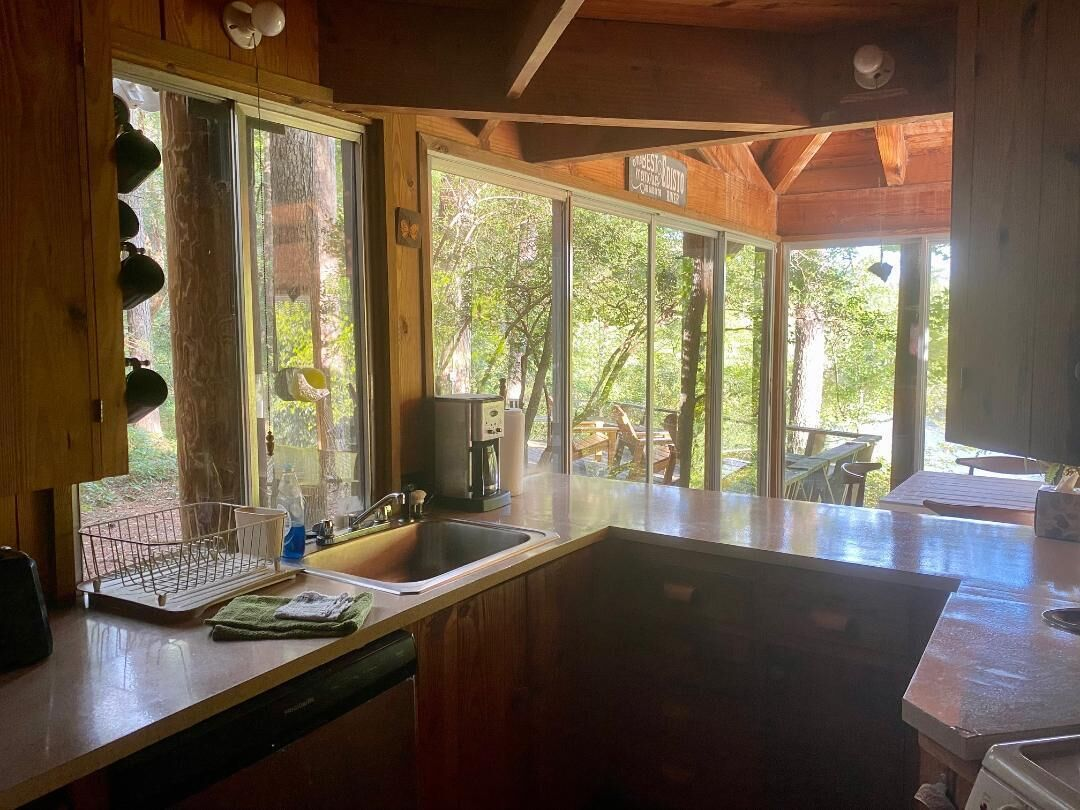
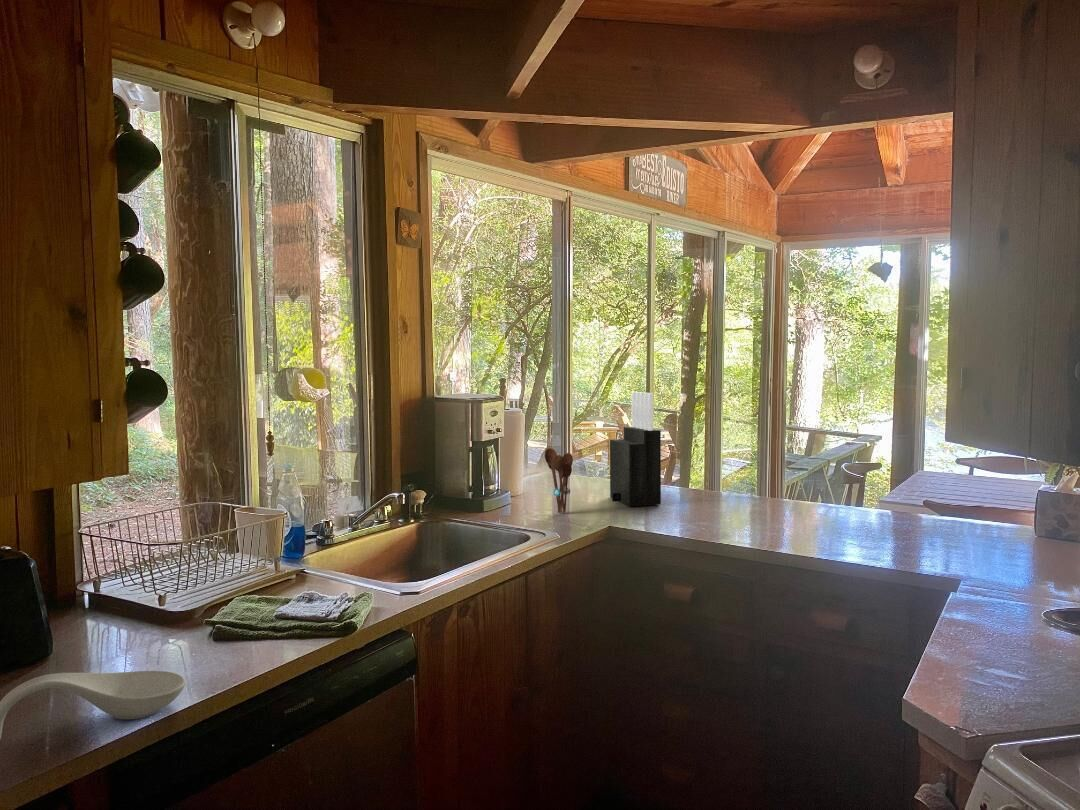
+ utensil holder [544,447,574,514]
+ spoon rest [0,670,186,740]
+ knife block [609,391,662,507]
